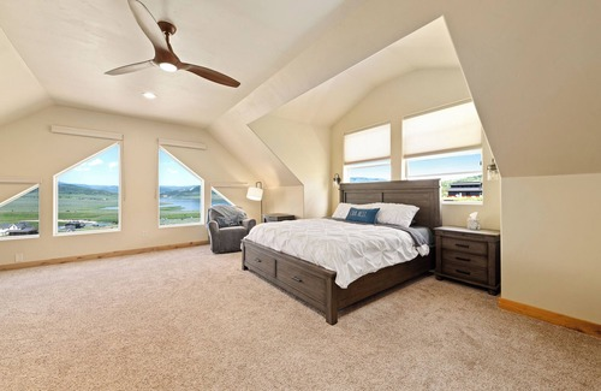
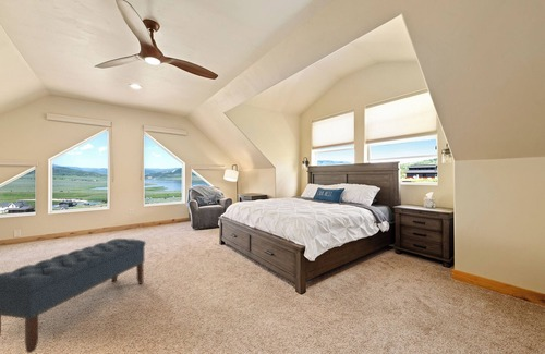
+ bench [0,237,147,354]
